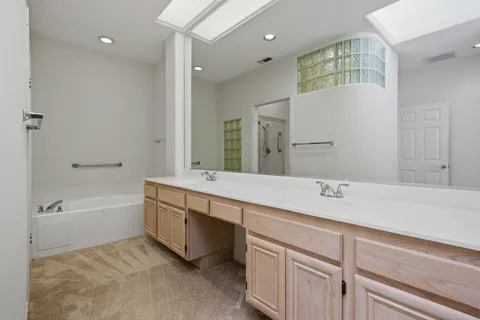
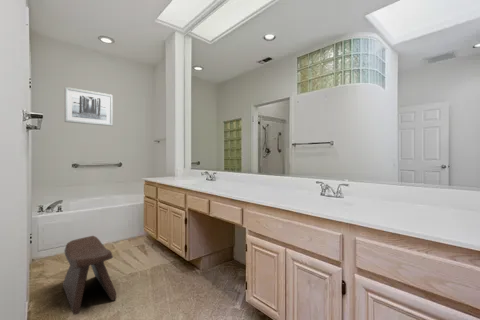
+ stool [62,235,117,316]
+ wall art [64,86,114,127]
